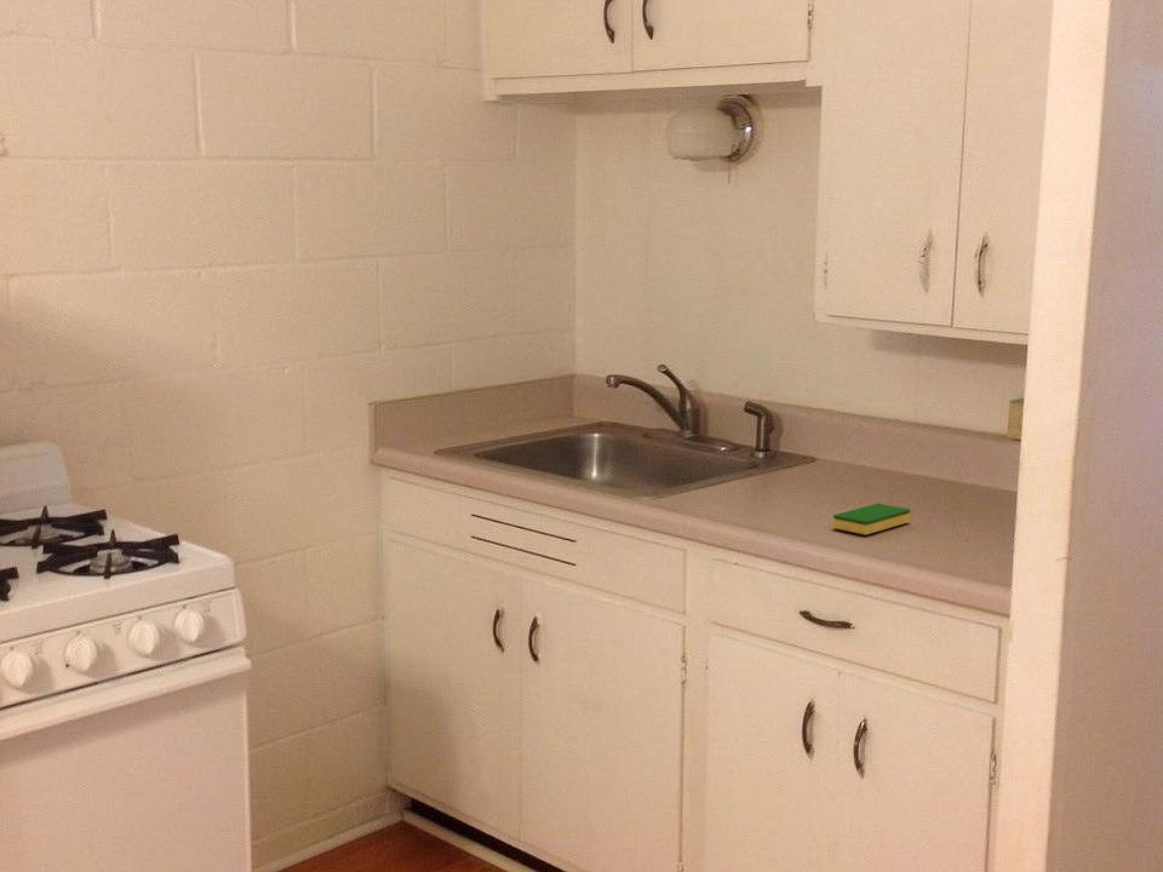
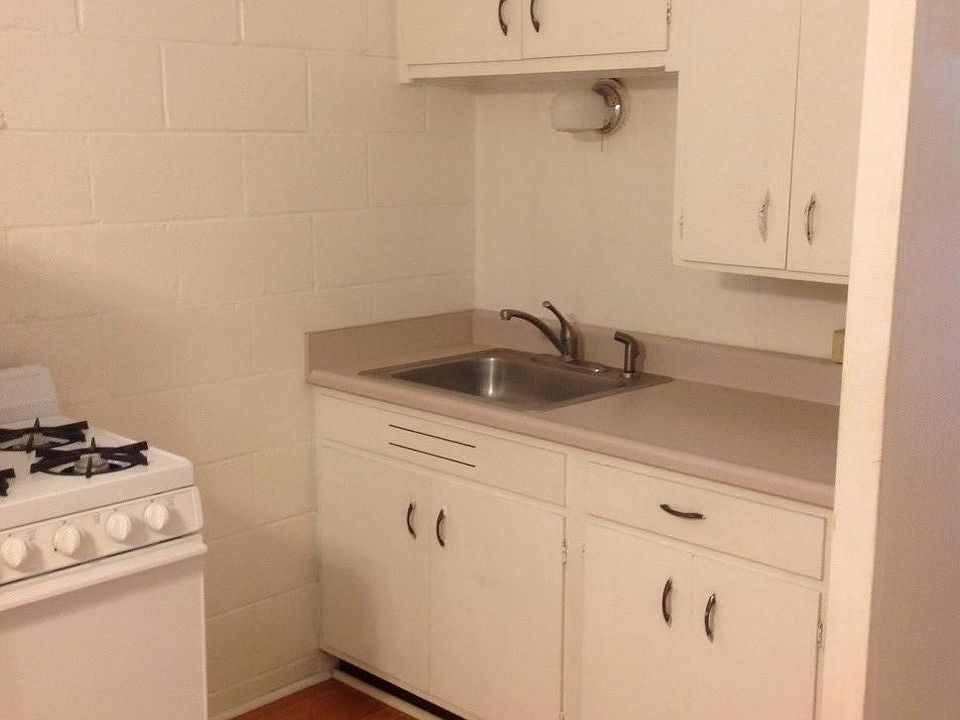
- dish sponge [832,503,911,535]
